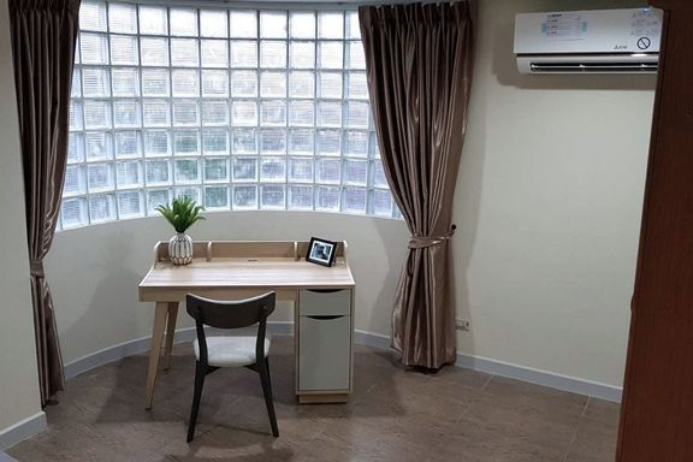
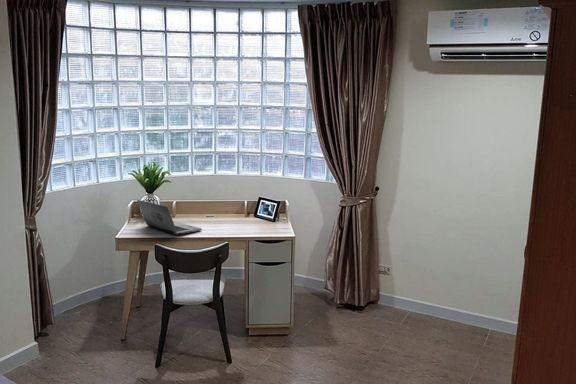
+ laptop [136,199,203,235]
